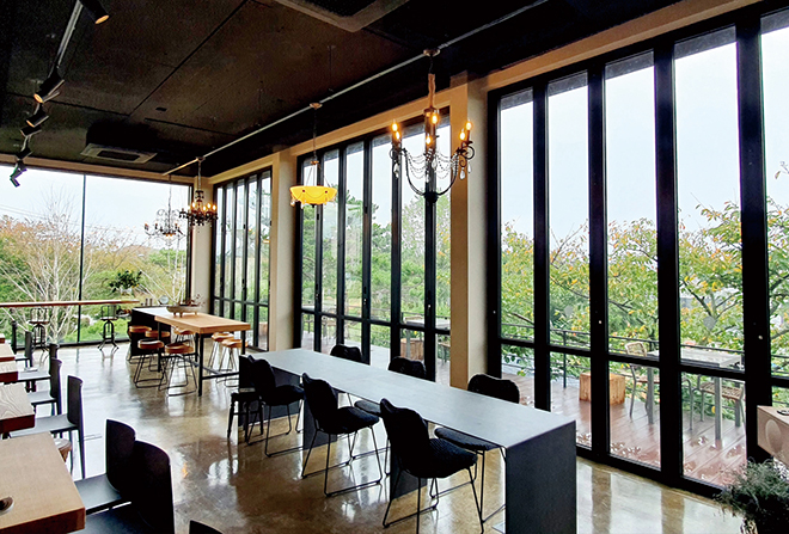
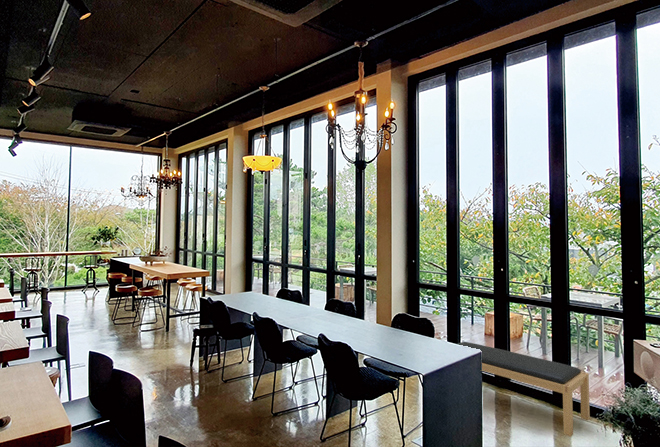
+ bench [457,341,591,438]
